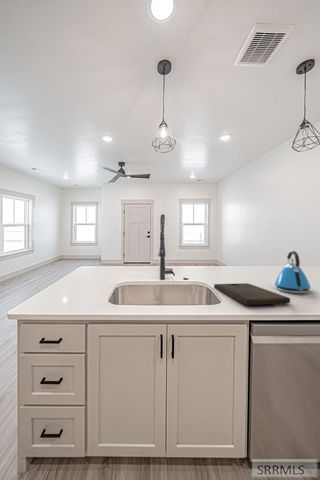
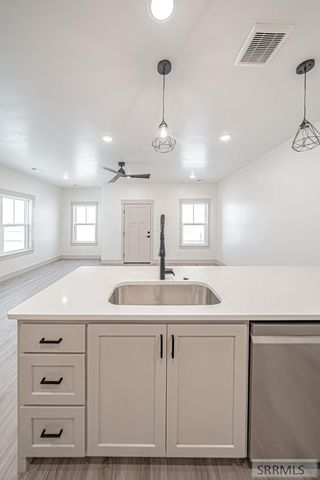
- kettle [274,250,312,294]
- cutting board [213,282,291,306]
